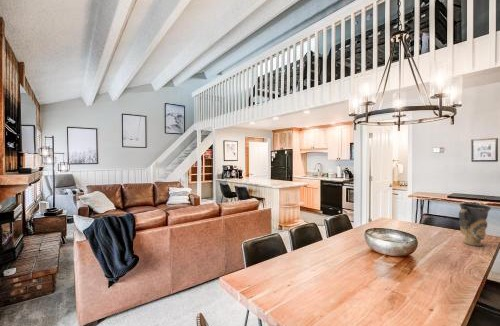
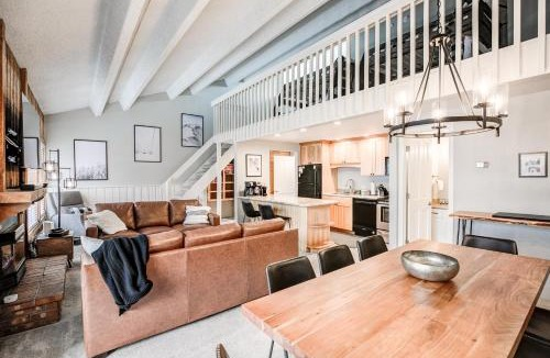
- vase [458,202,492,247]
